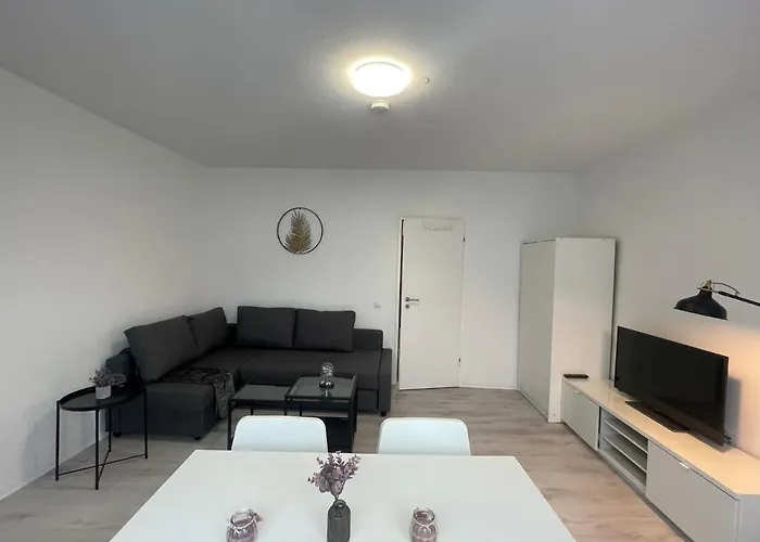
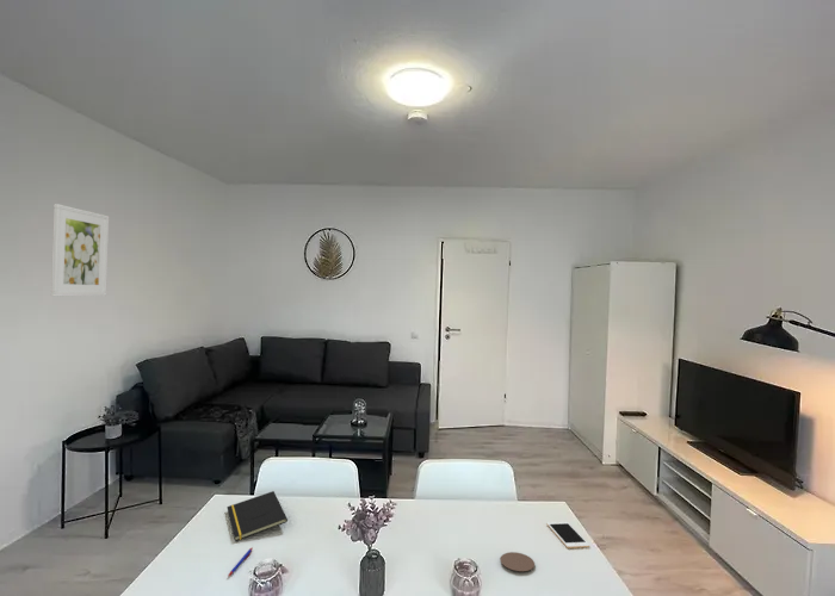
+ coaster [499,551,536,572]
+ notepad [225,490,289,542]
+ pen [227,546,254,578]
+ cell phone [545,521,590,550]
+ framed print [50,203,110,297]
